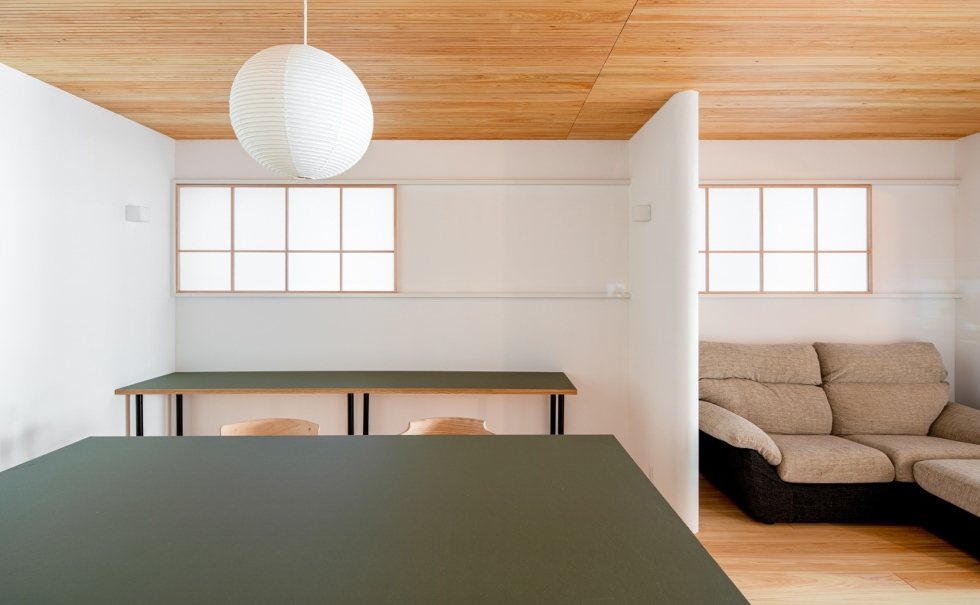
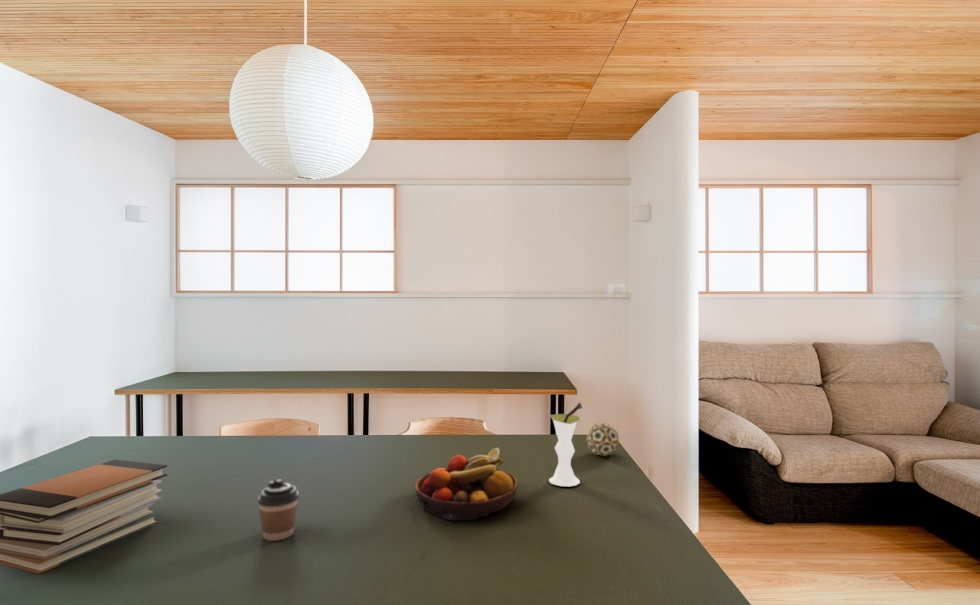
+ coffee cup [257,479,300,542]
+ vase [548,402,583,487]
+ decorative ball [585,422,620,457]
+ fruit bowl [414,447,519,522]
+ book stack [0,459,168,575]
